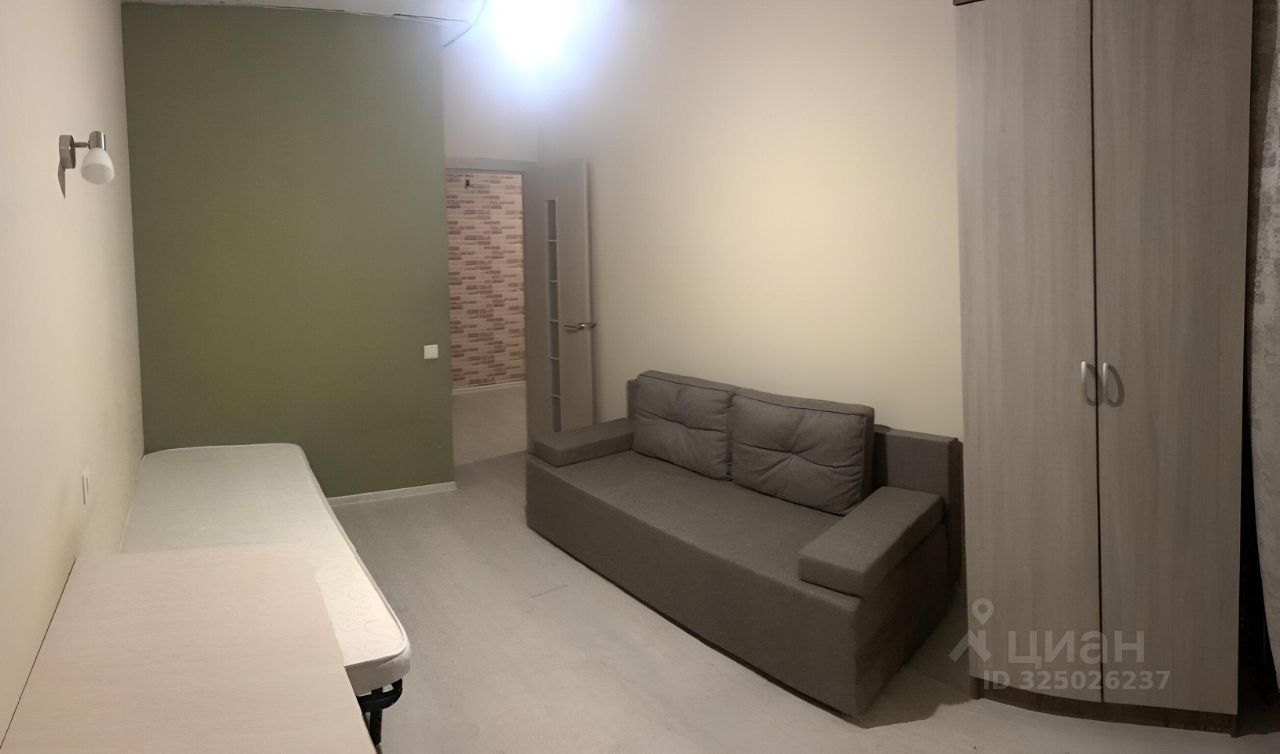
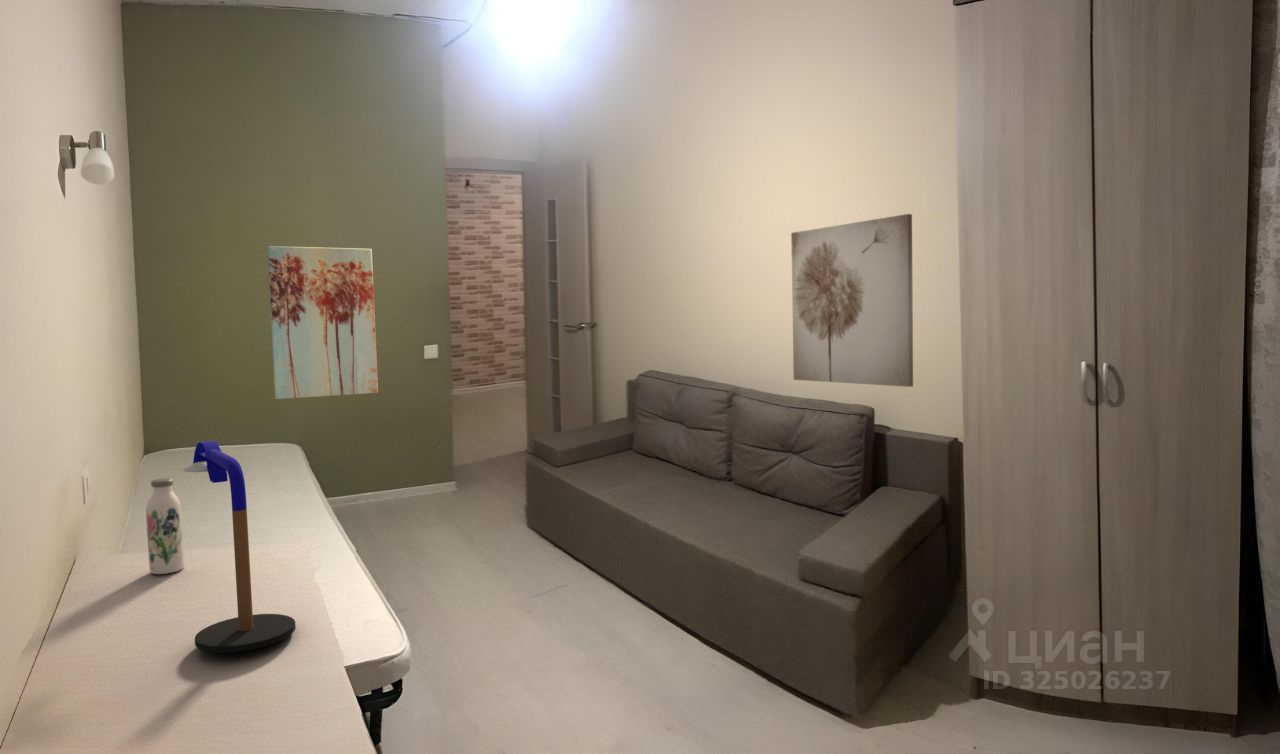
+ desk lamp [183,440,297,654]
+ wall art [266,245,379,400]
+ wall art [790,213,914,388]
+ water bottle [145,477,185,575]
